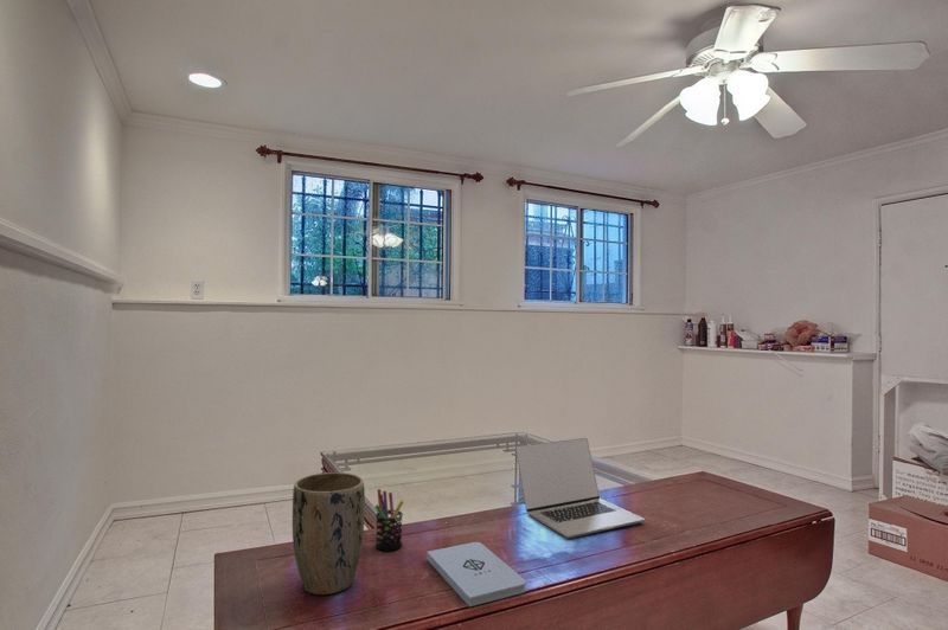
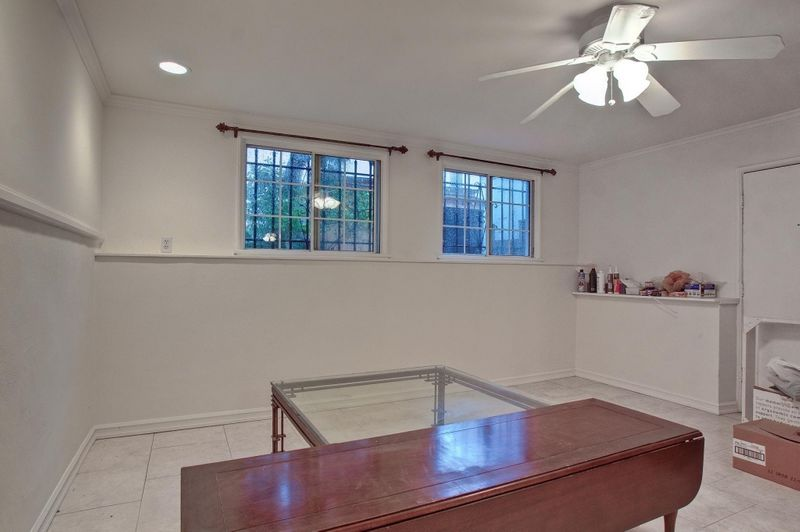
- notepad [425,541,527,608]
- plant pot [292,471,366,596]
- pen holder [374,488,405,552]
- laptop [514,437,646,540]
